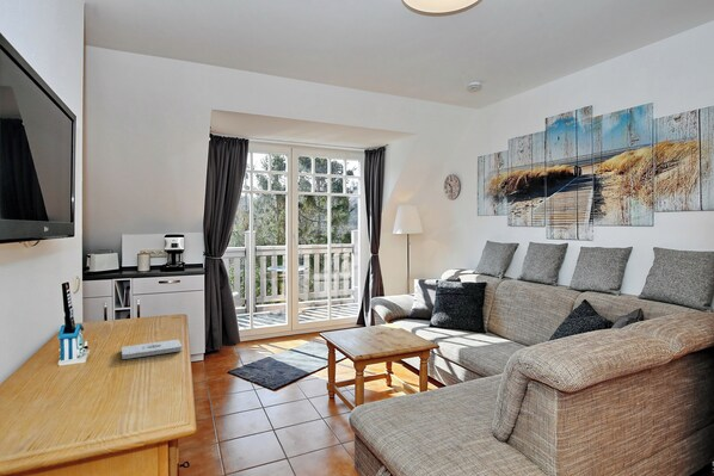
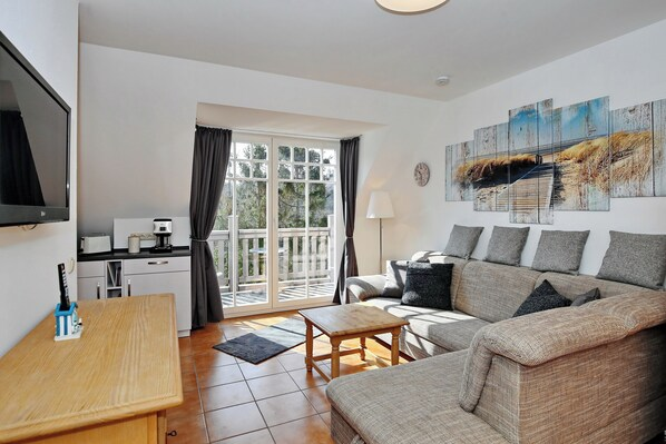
- notepad [121,339,183,360]
